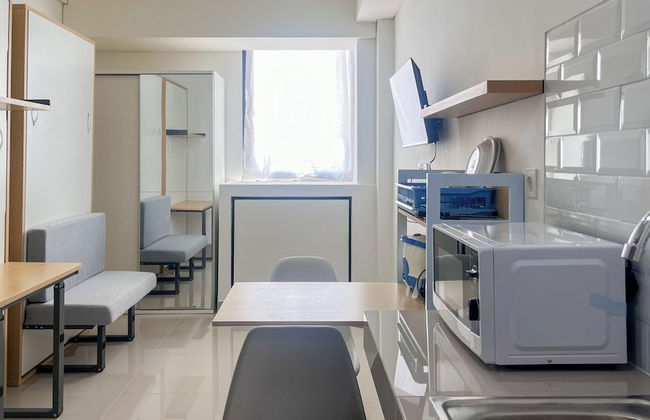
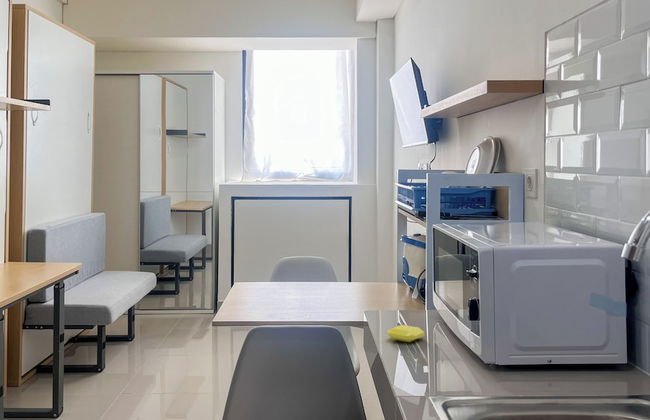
+ soap bar [386,324,425,343]
